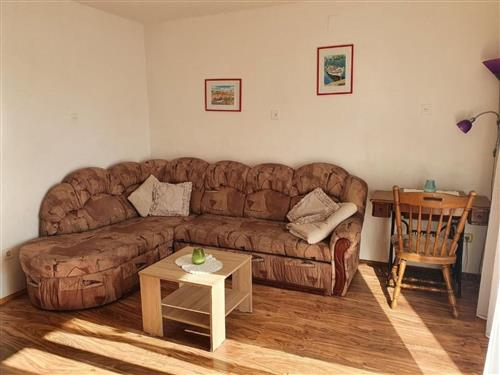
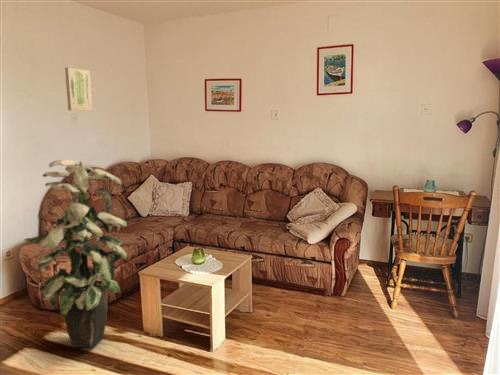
+ indoor plant [23,159,128,348]
+ wall art [64,67,93,112]
